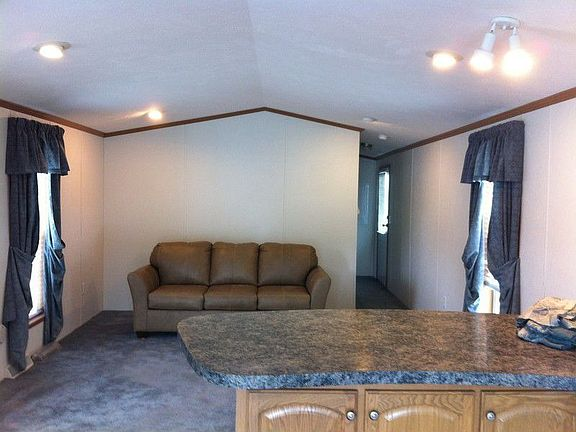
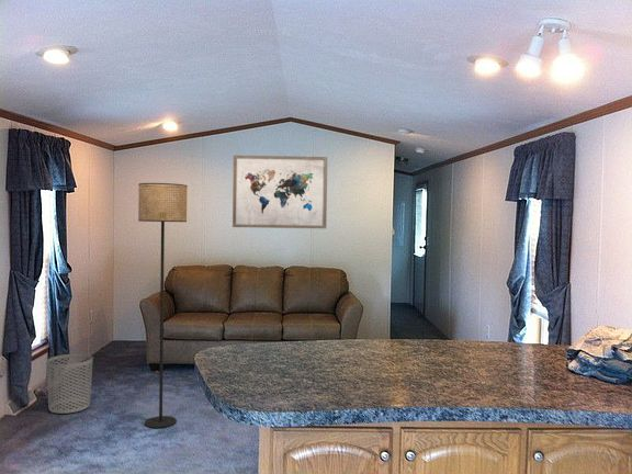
+ floor lamp [137,182,189,429]
+ waste bin [46,353,93,415]
+ wall art [232,155,328,229]
